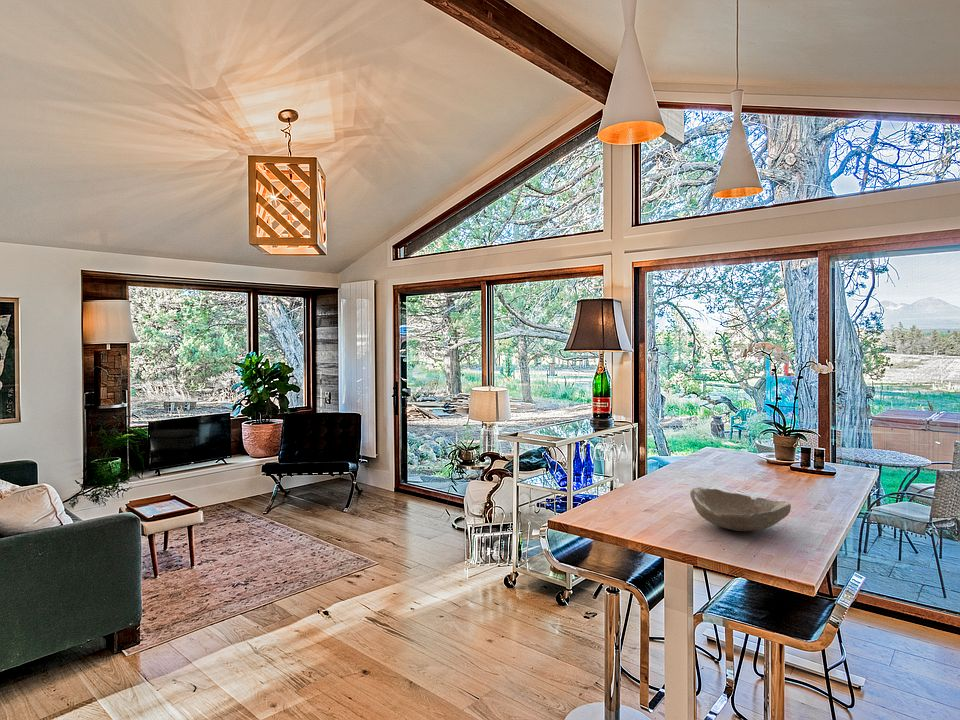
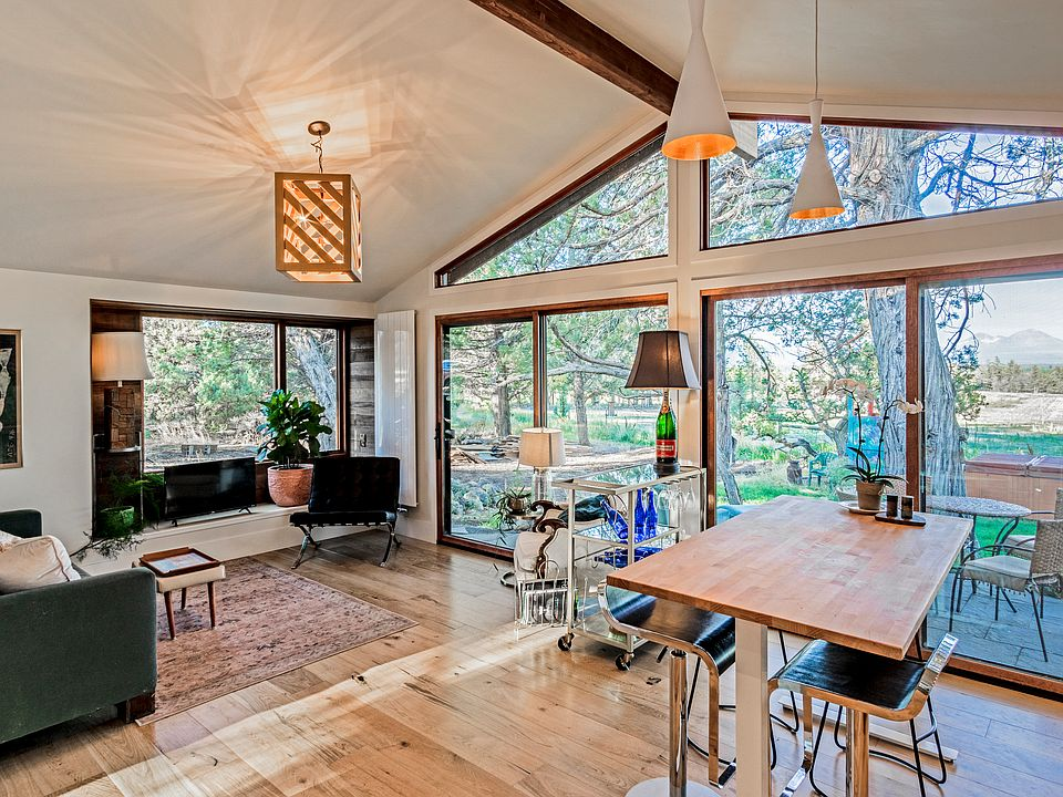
- bowl [689,486,792,532]
